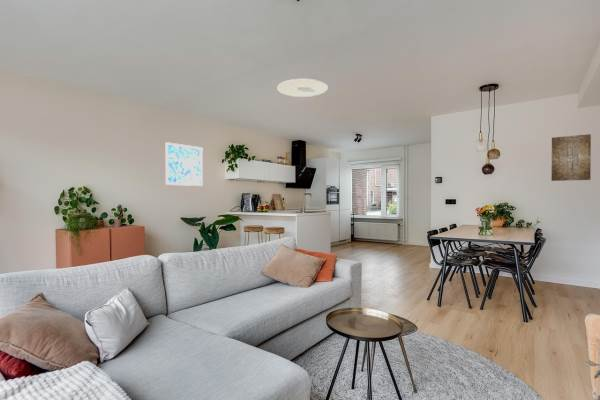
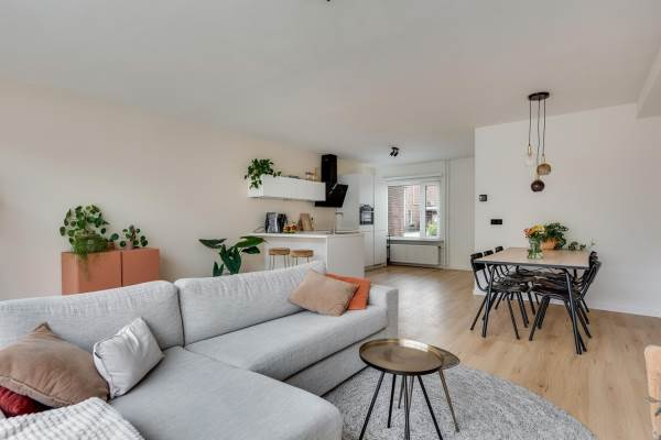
- wall art [165,141,204,187]
- ceiling light [276,78,329,98]
- wall art [551,133,592,182]
